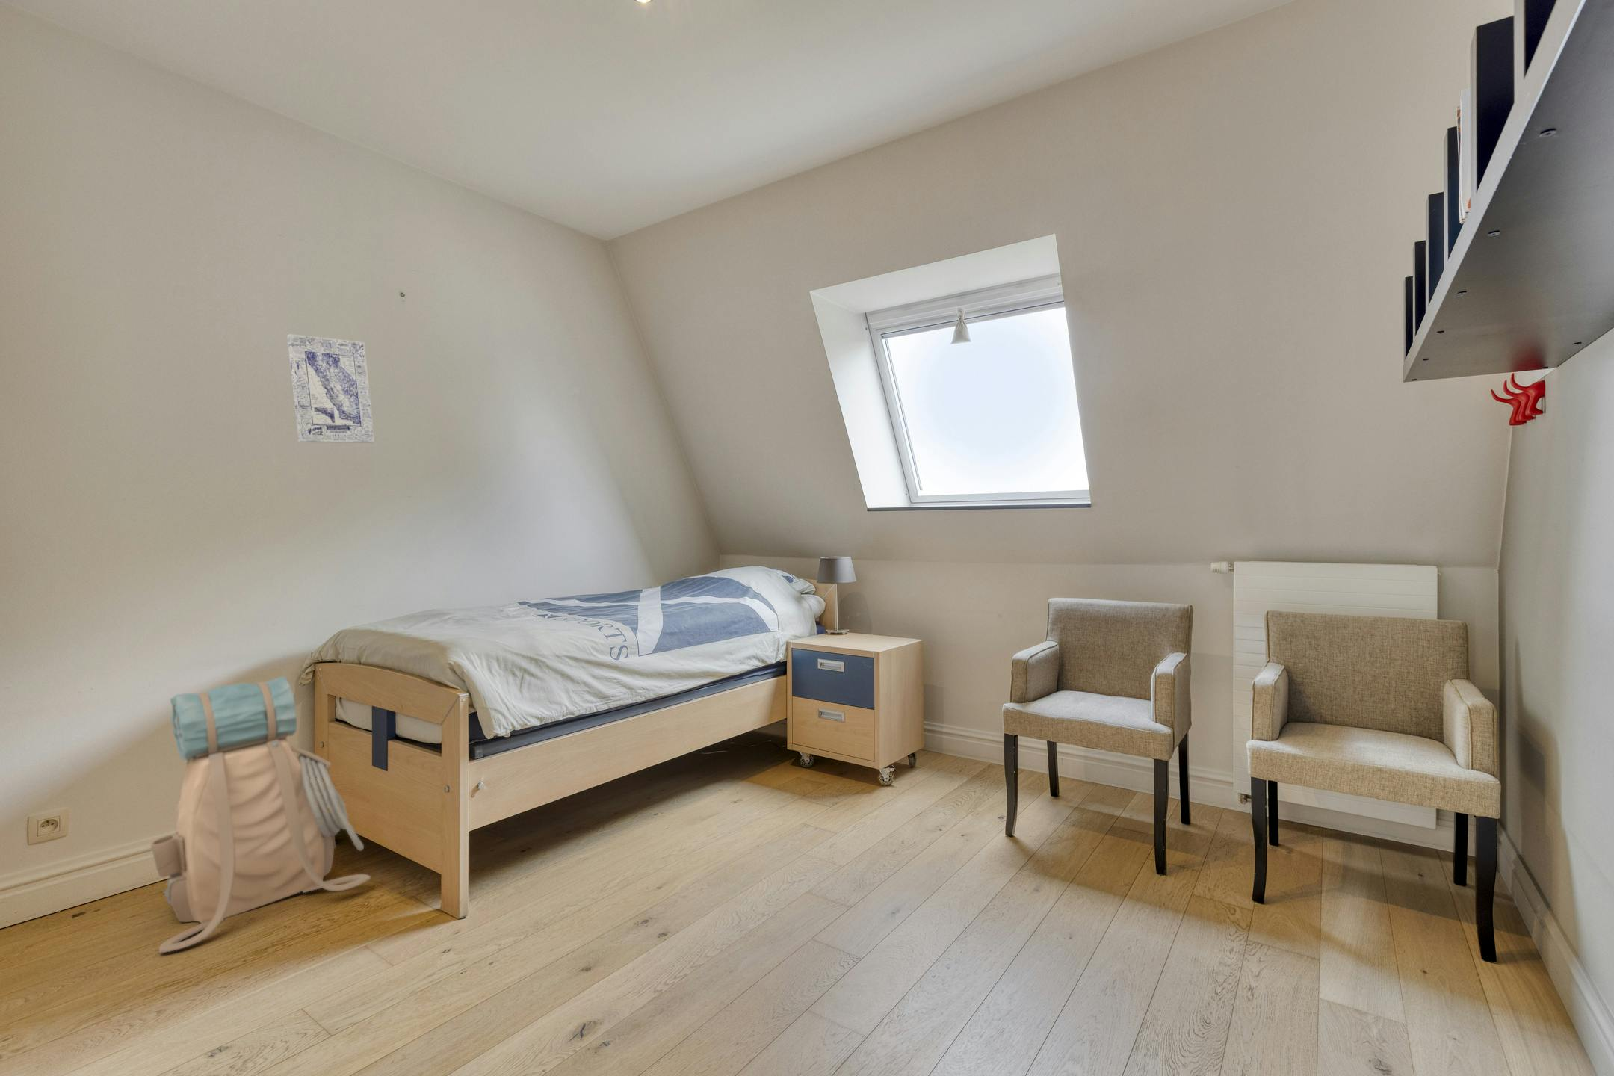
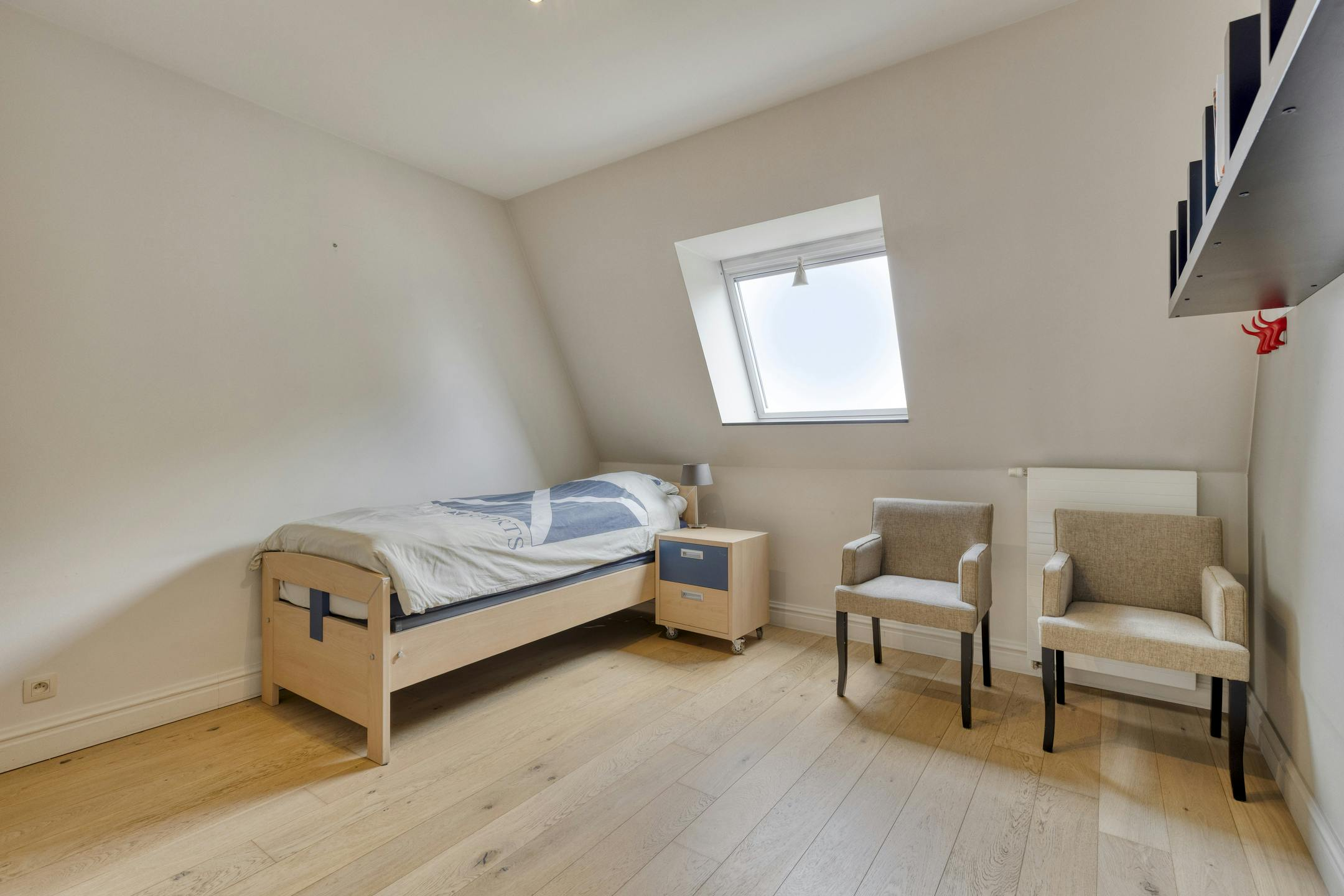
- backpack [149,675,371,954]
- wall art [286,334,375,444]
